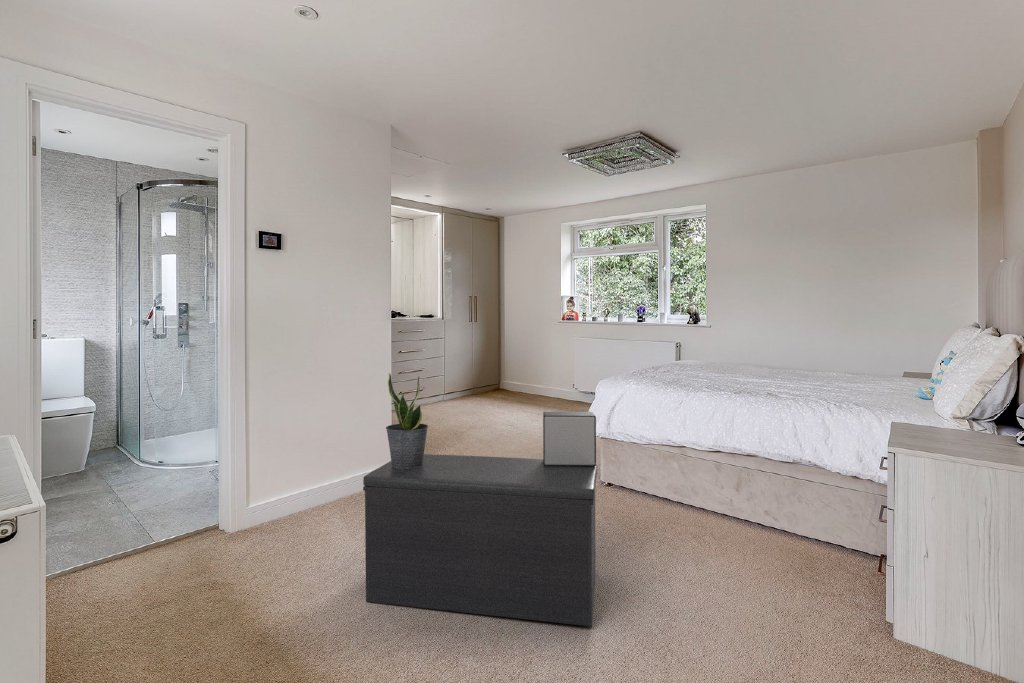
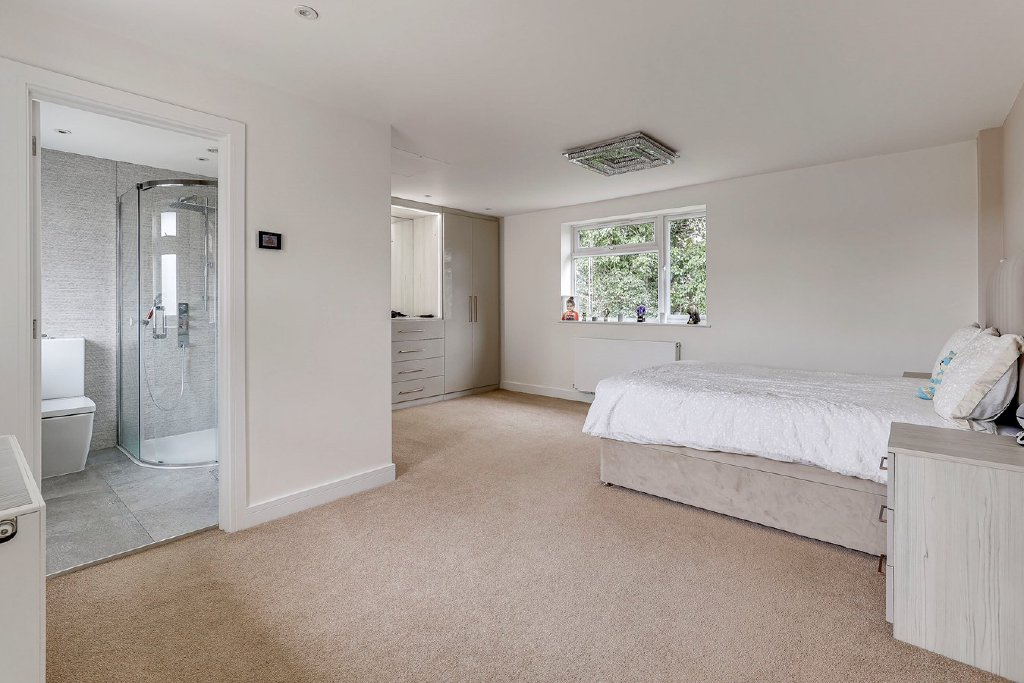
- bench [362,453,598,627]
- decorative box [542,411,597,466]
- potted plant [385,372,429,469]
